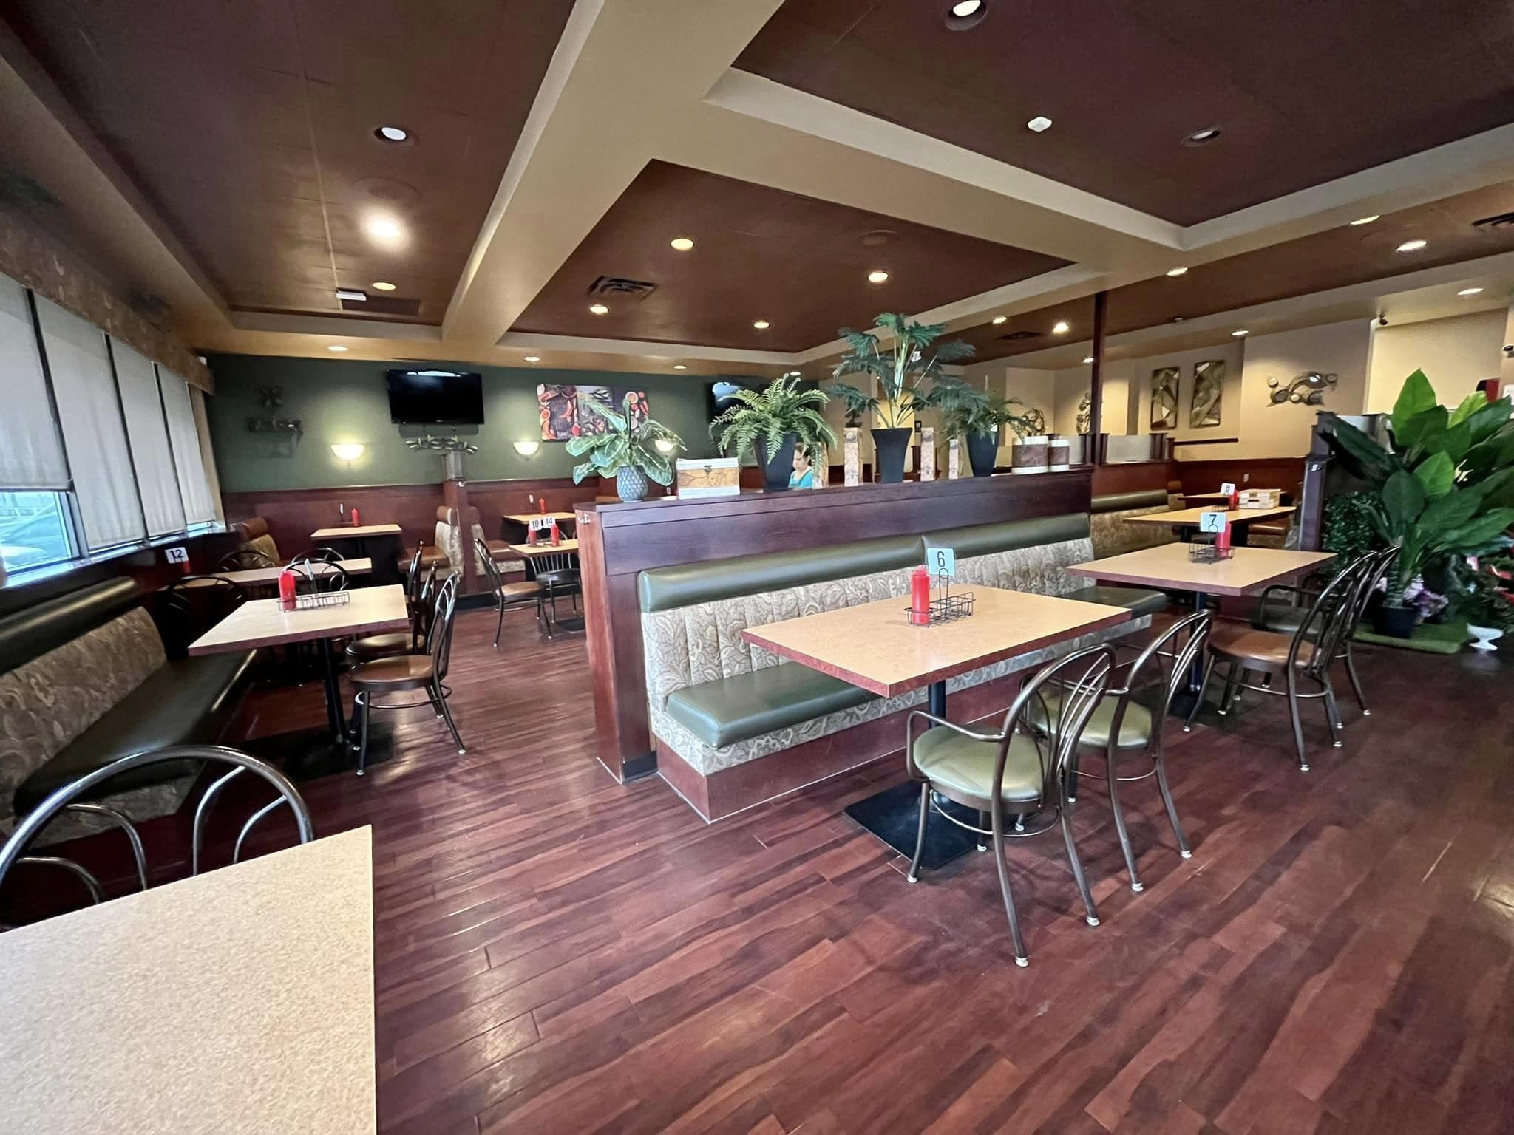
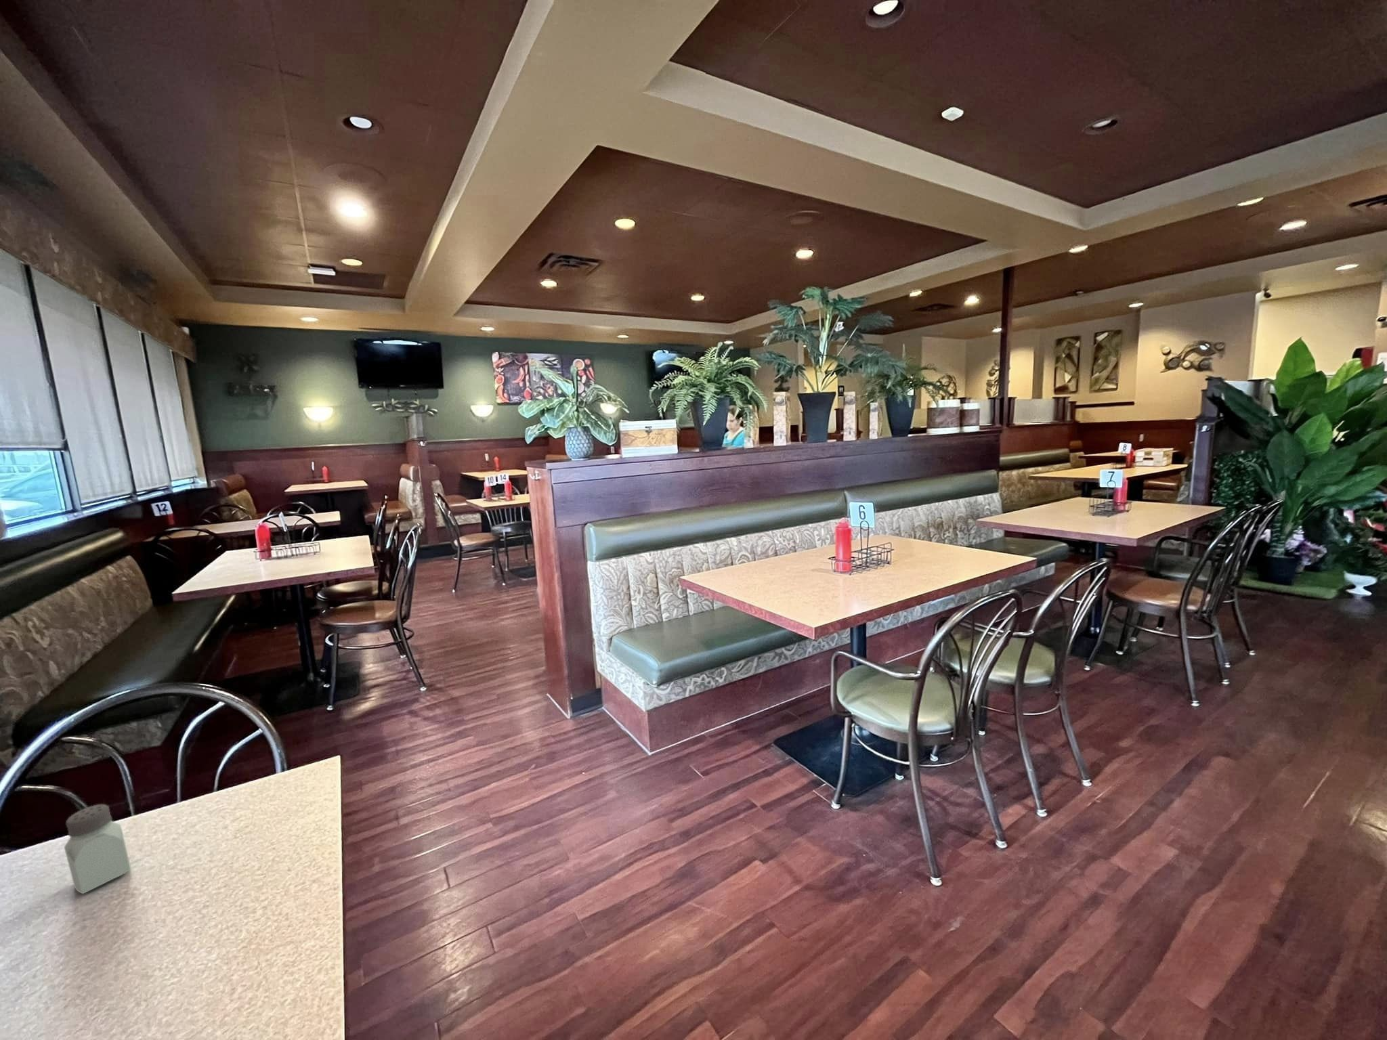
+ saltshaker [63,804,131,895]
